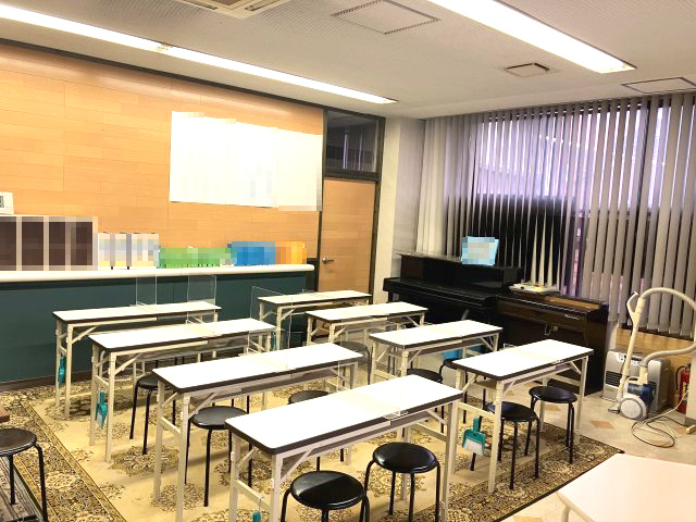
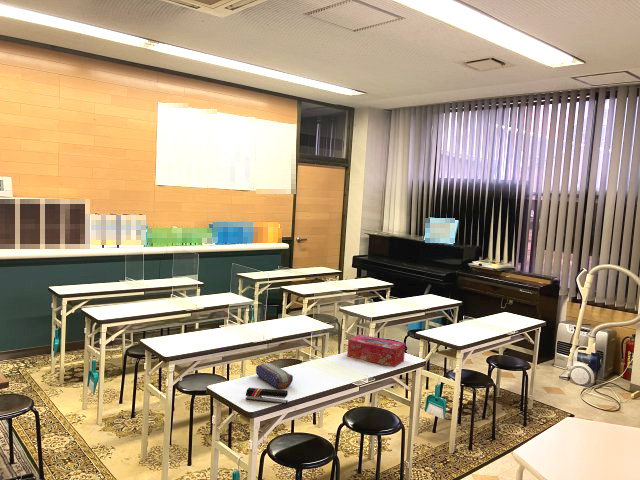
+ tissue box [346,333,406,368]
+ pencil case [255,362,294,390]
+ stapler [245,387,289,405]
